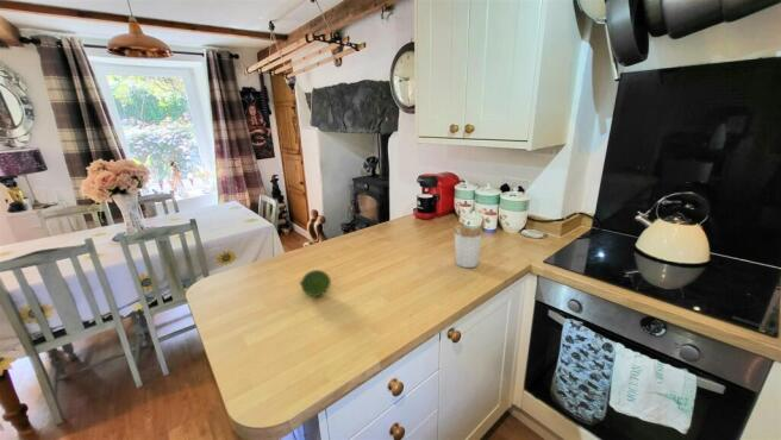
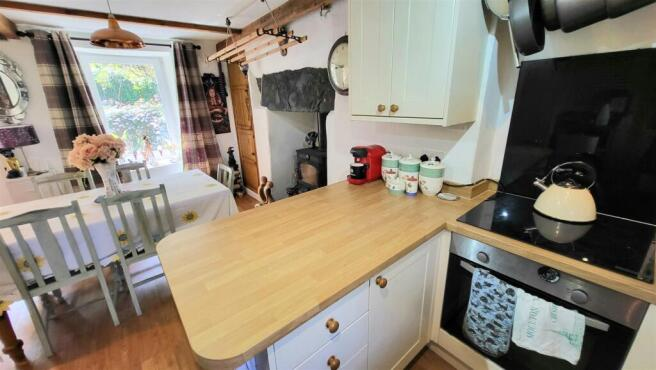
- utensil holder [449,216,487,269]
- fruit [299,269,332,297]
